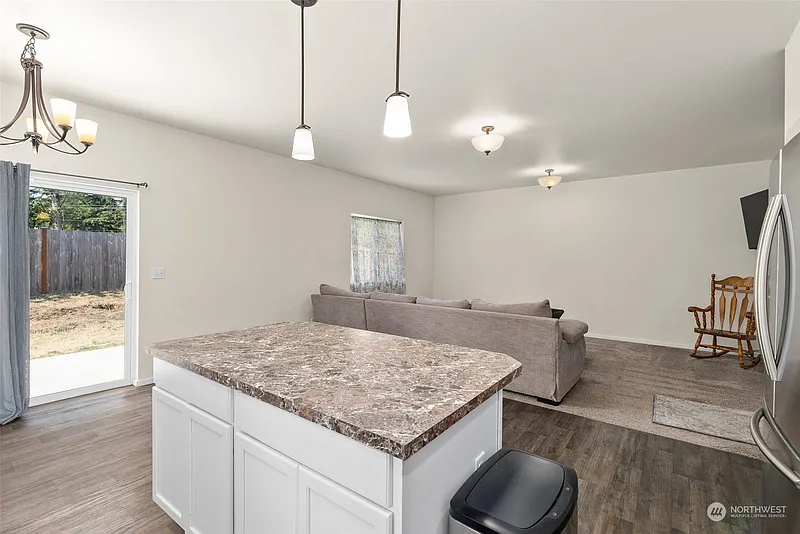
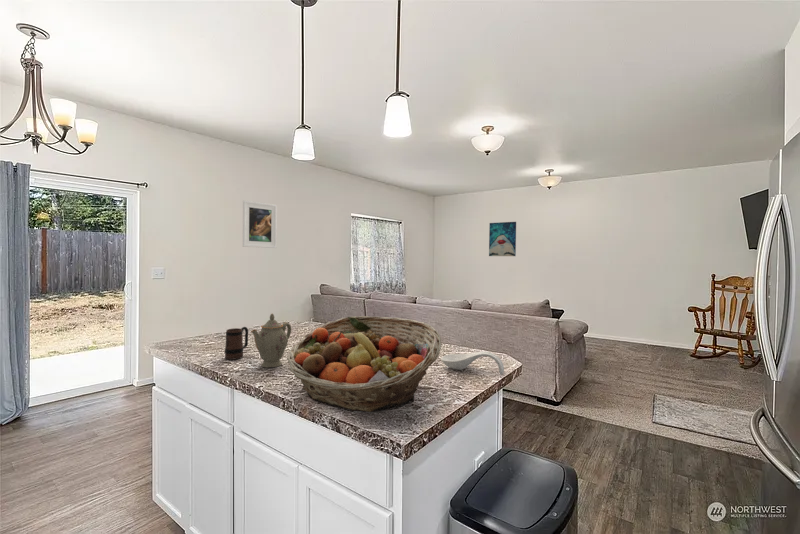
+ fruit basket [286,315,442,413]
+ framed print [242,199,278,249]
+ spoon rest [440,350,505,376]
+ mug [224,326,249,361]
+ chinaware [250,313,292,369]
+ wall art [488,221,517,257]
